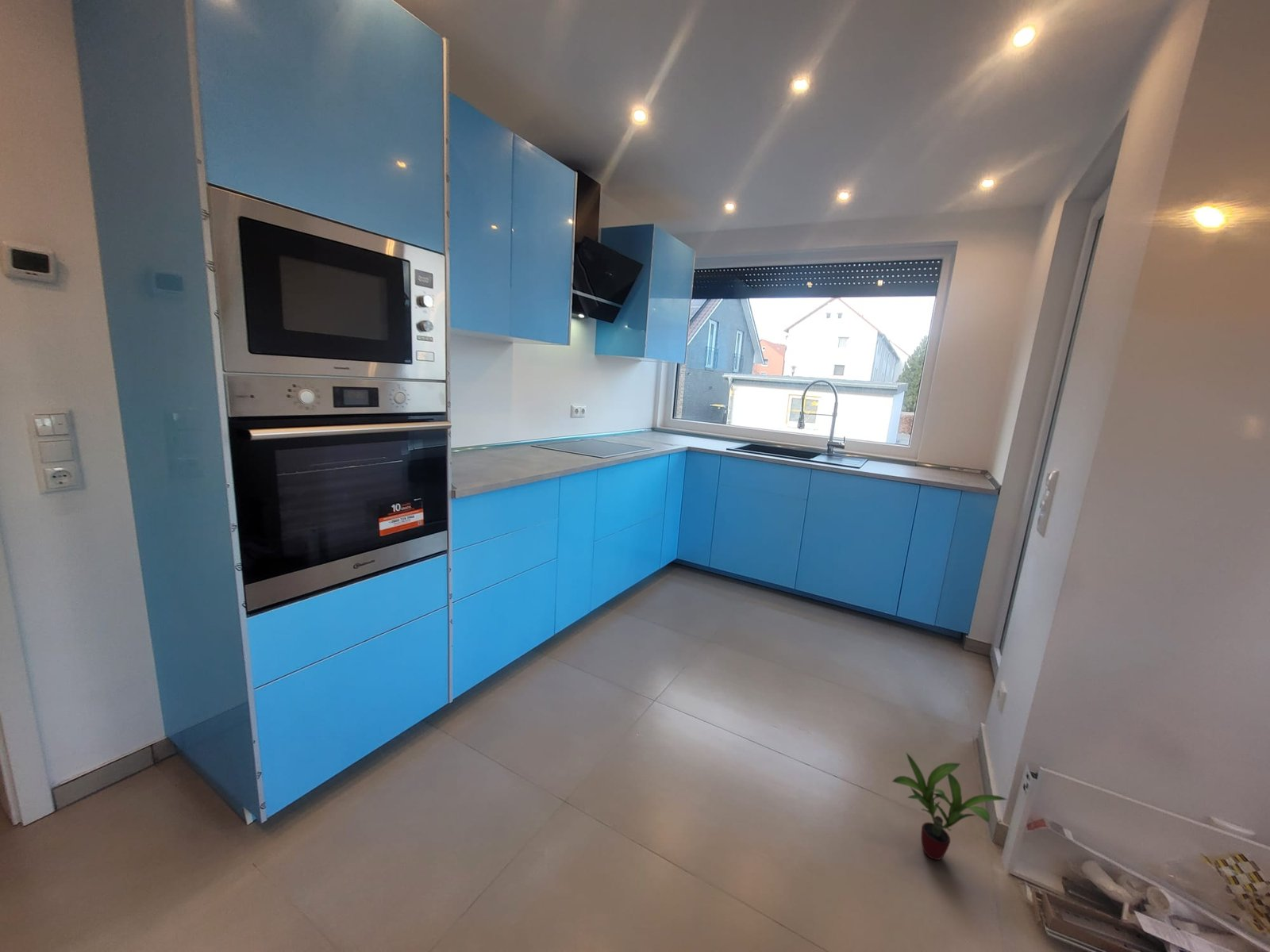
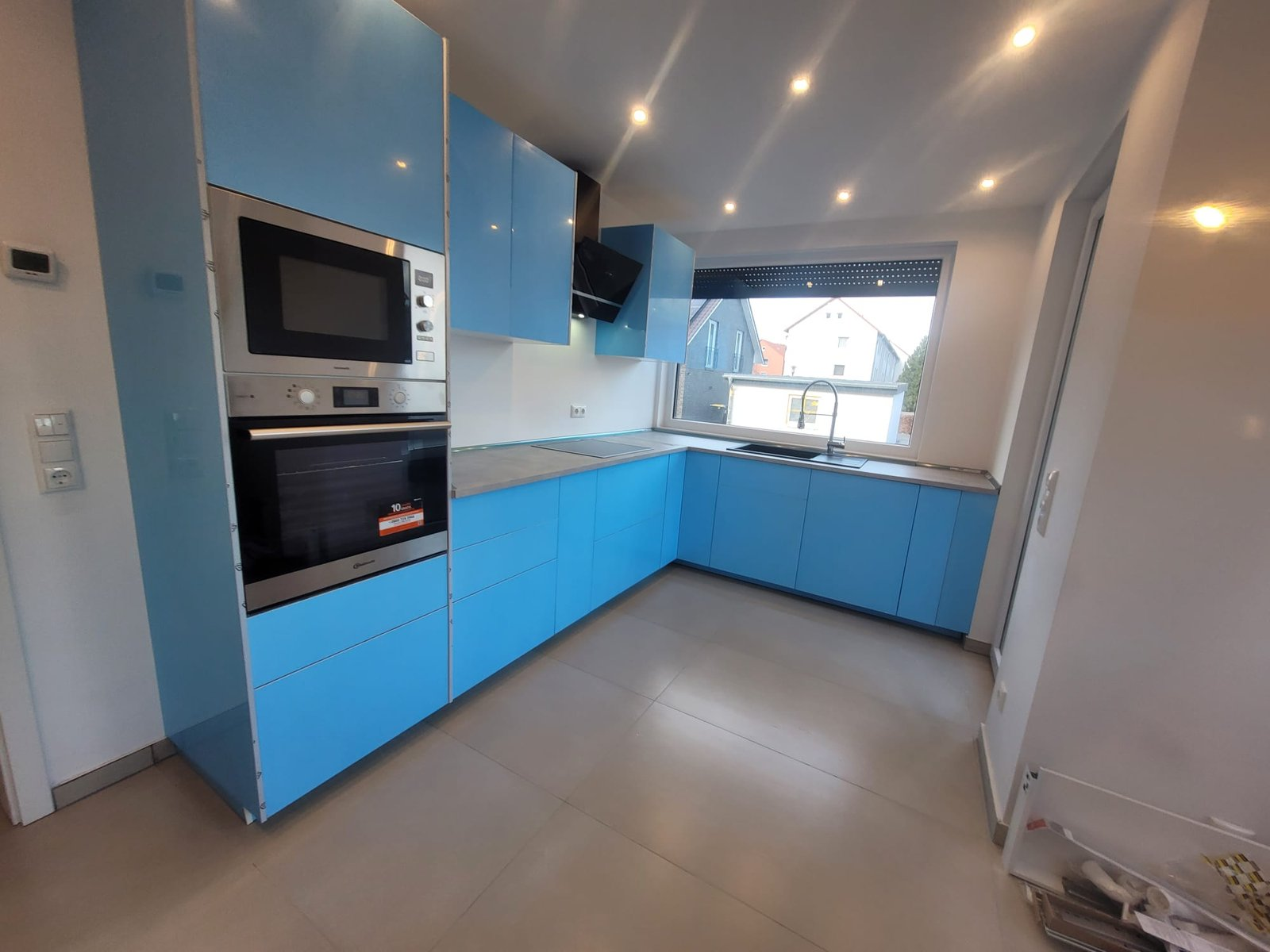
- potted plant [891,752,1008,861]
